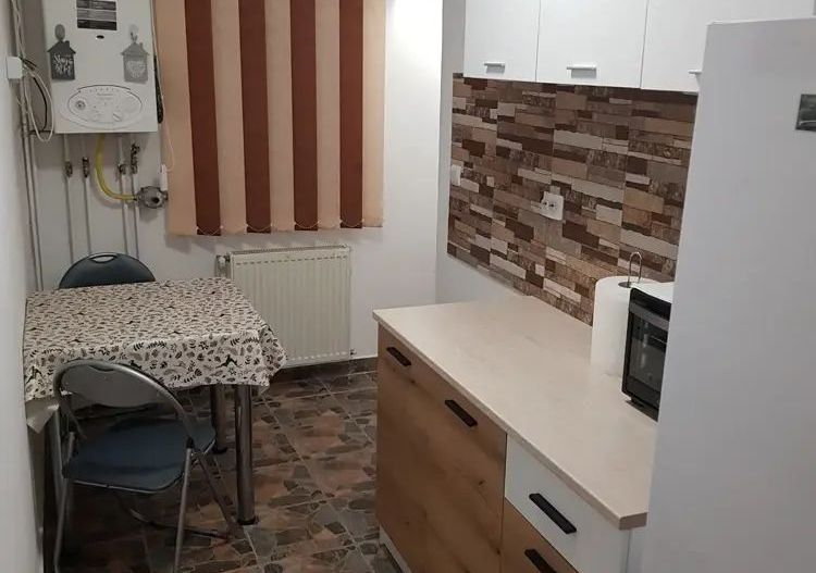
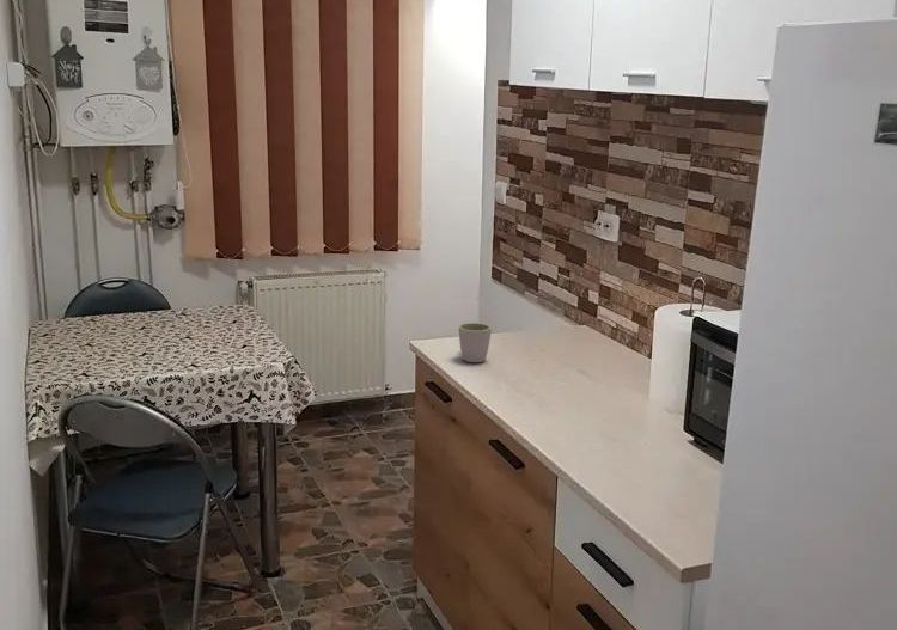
+ mug [457,322,493,363]
